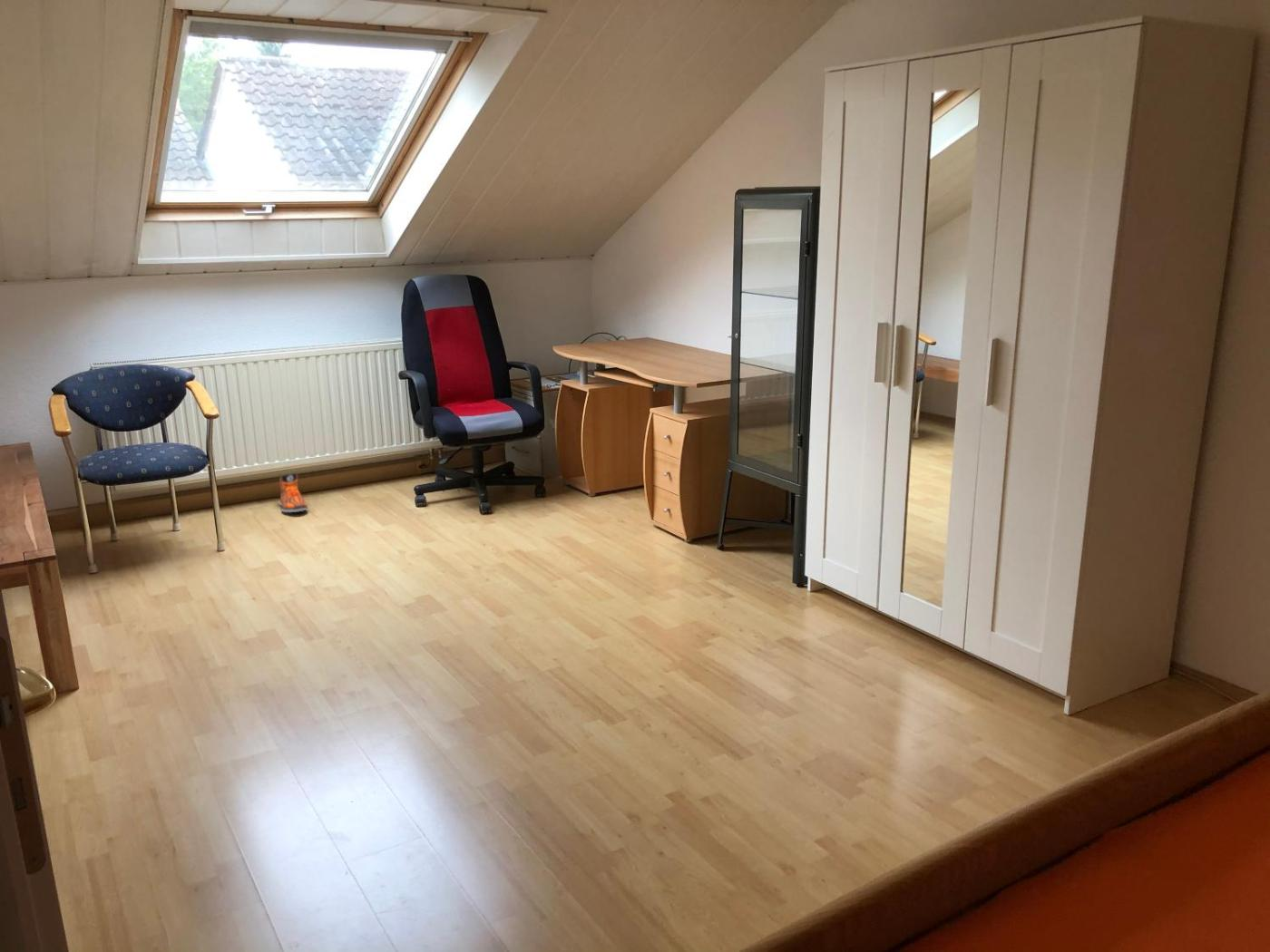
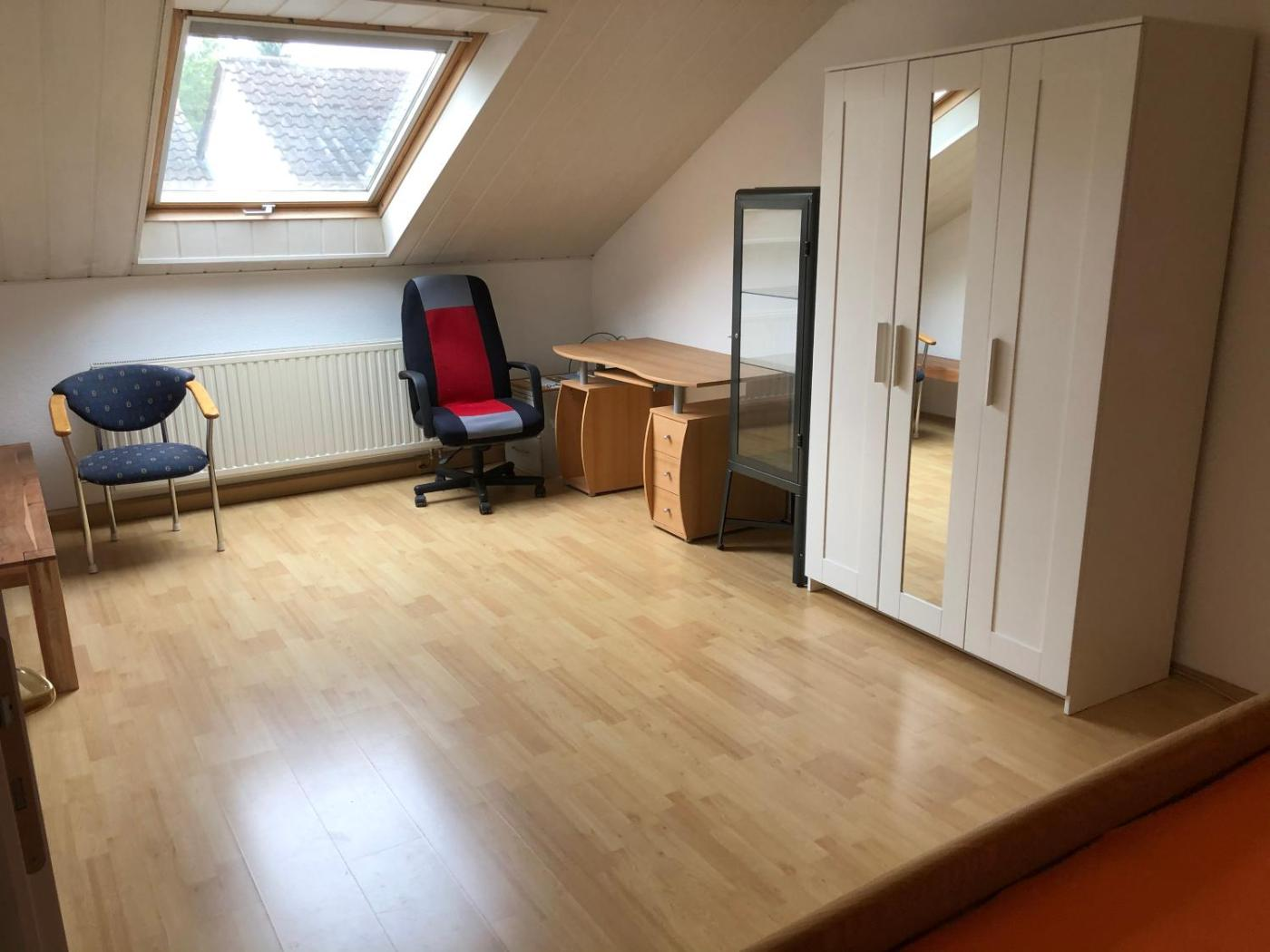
- sneaker [278,471,308,513]
